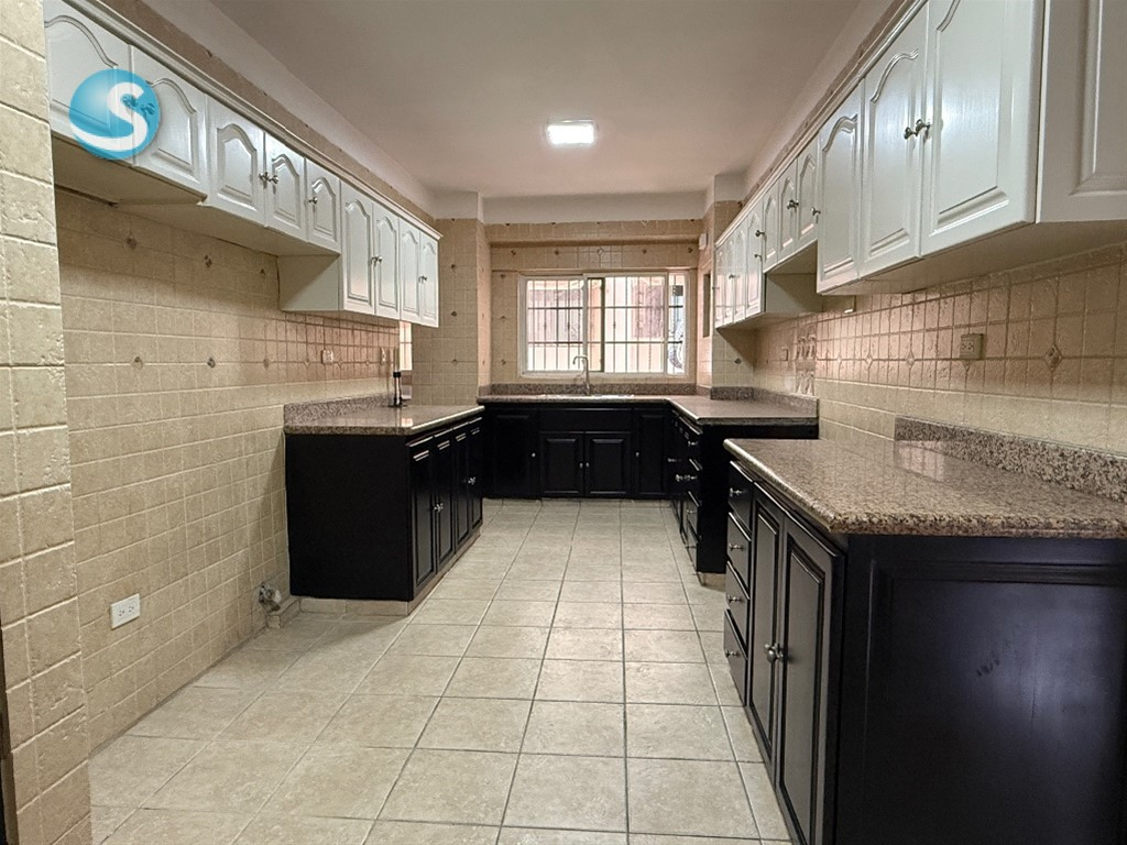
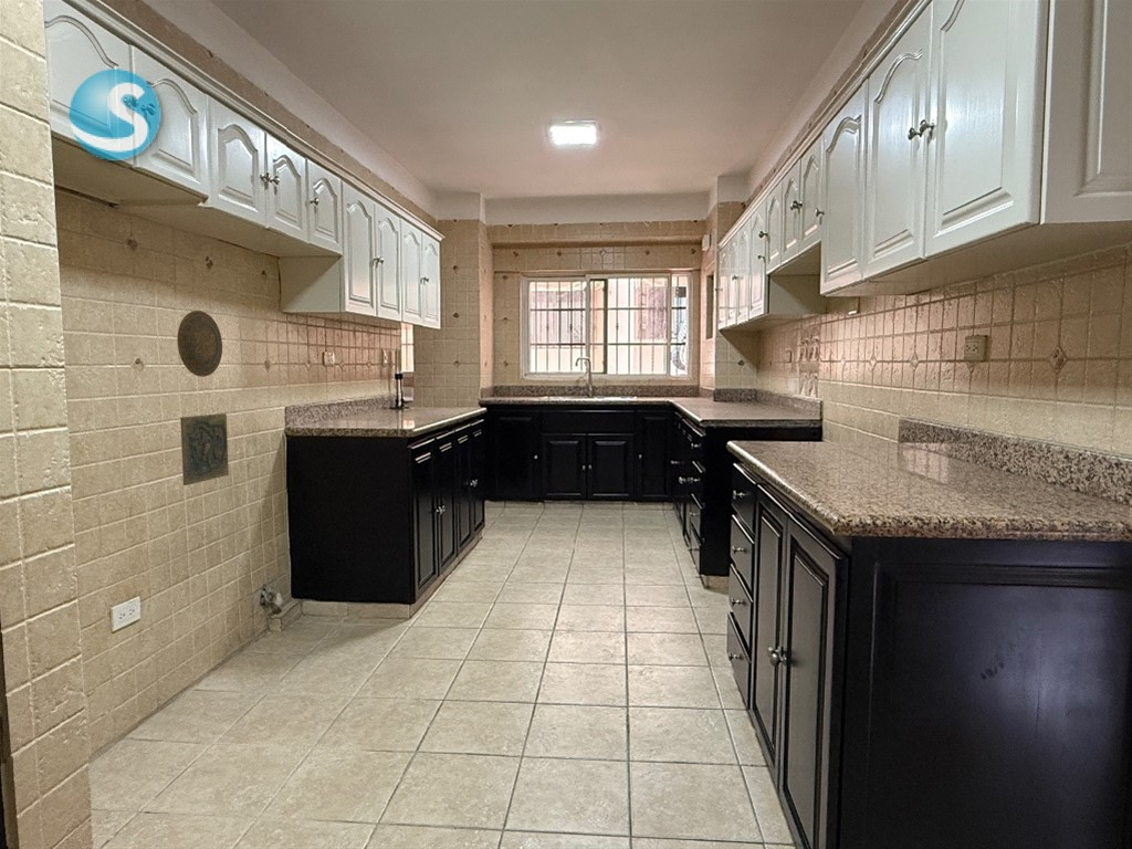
+ decorative plate [176,310,223,378]
+ decorative tile [179,412,230,486]
